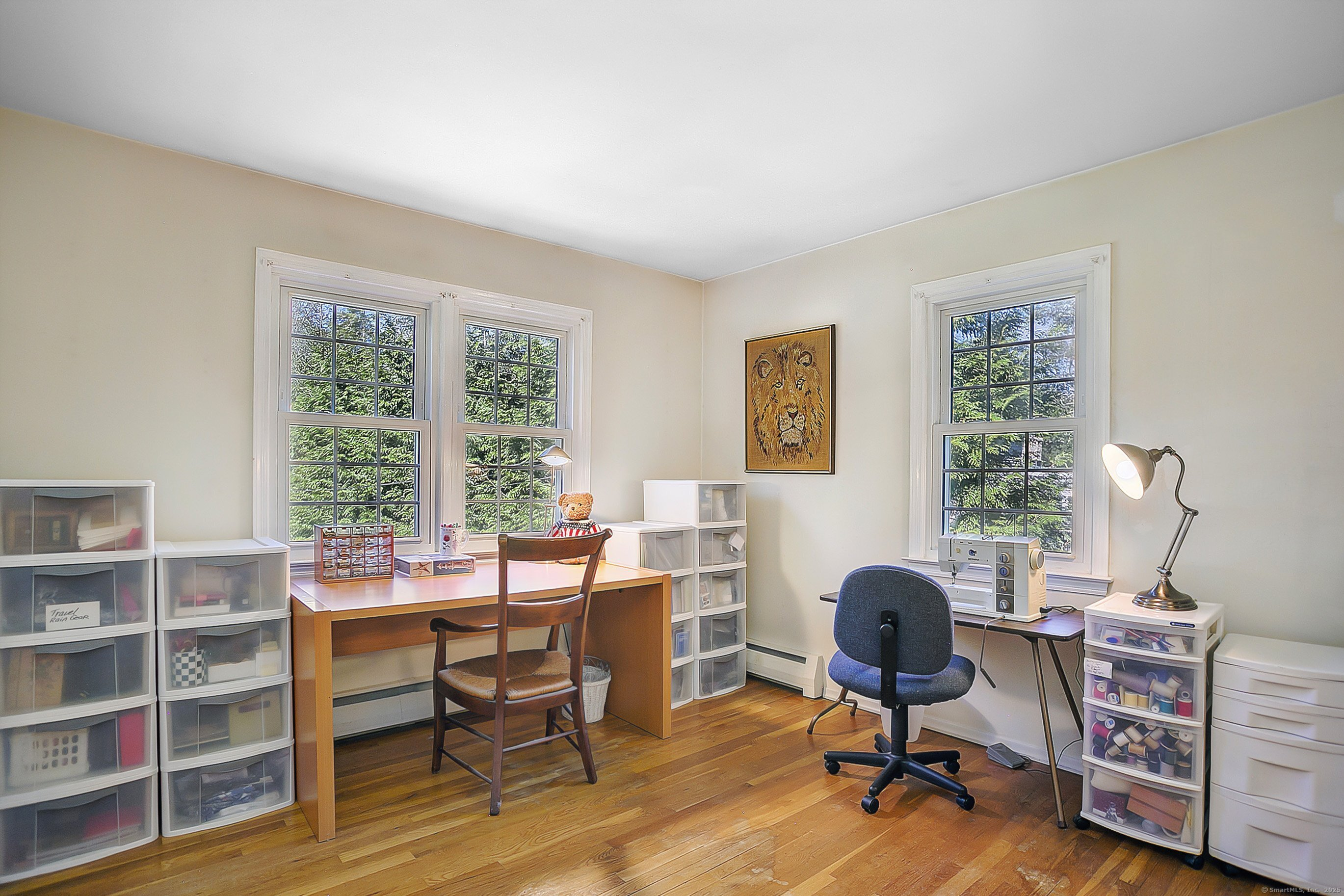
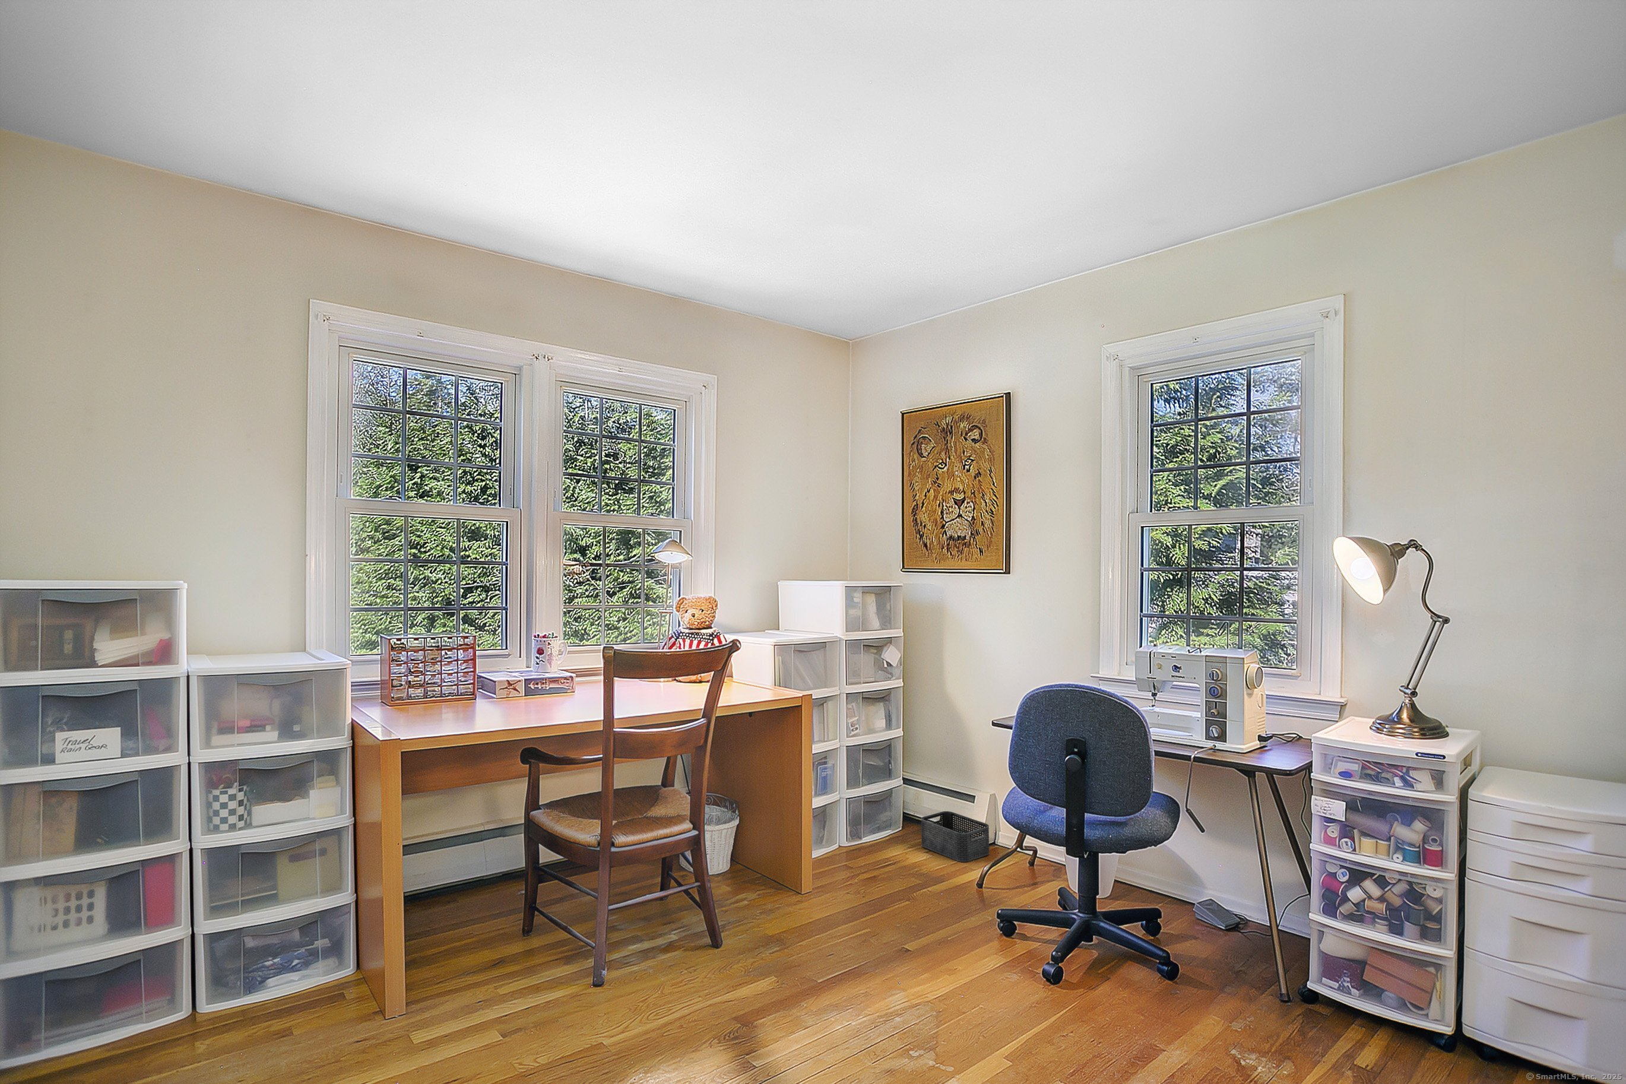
+ storage bin [921,811,990,863]
